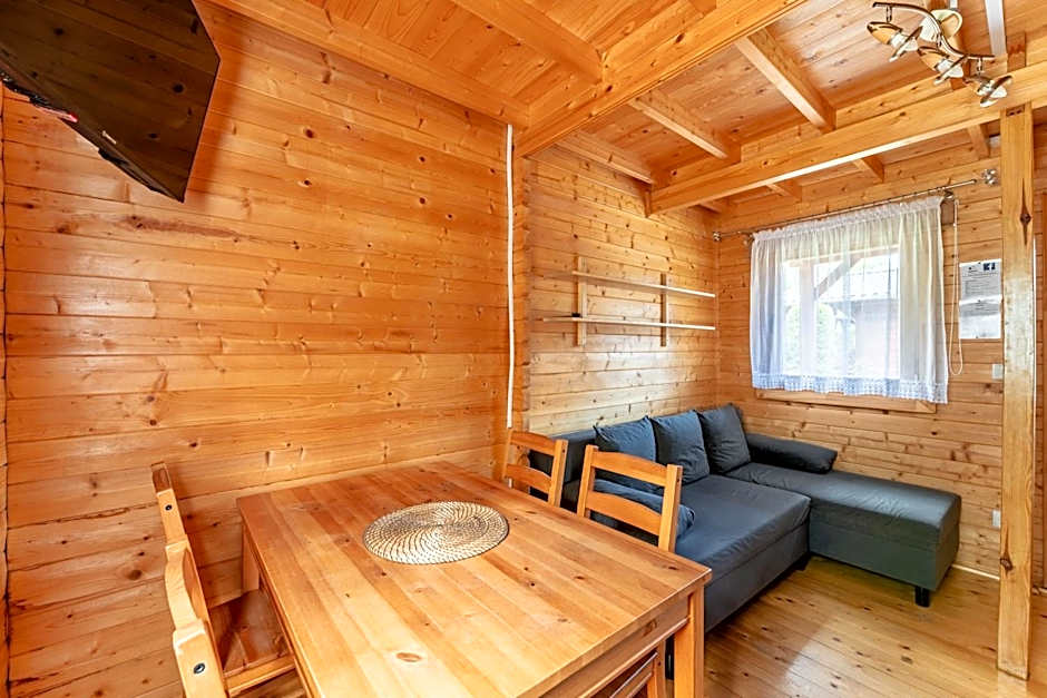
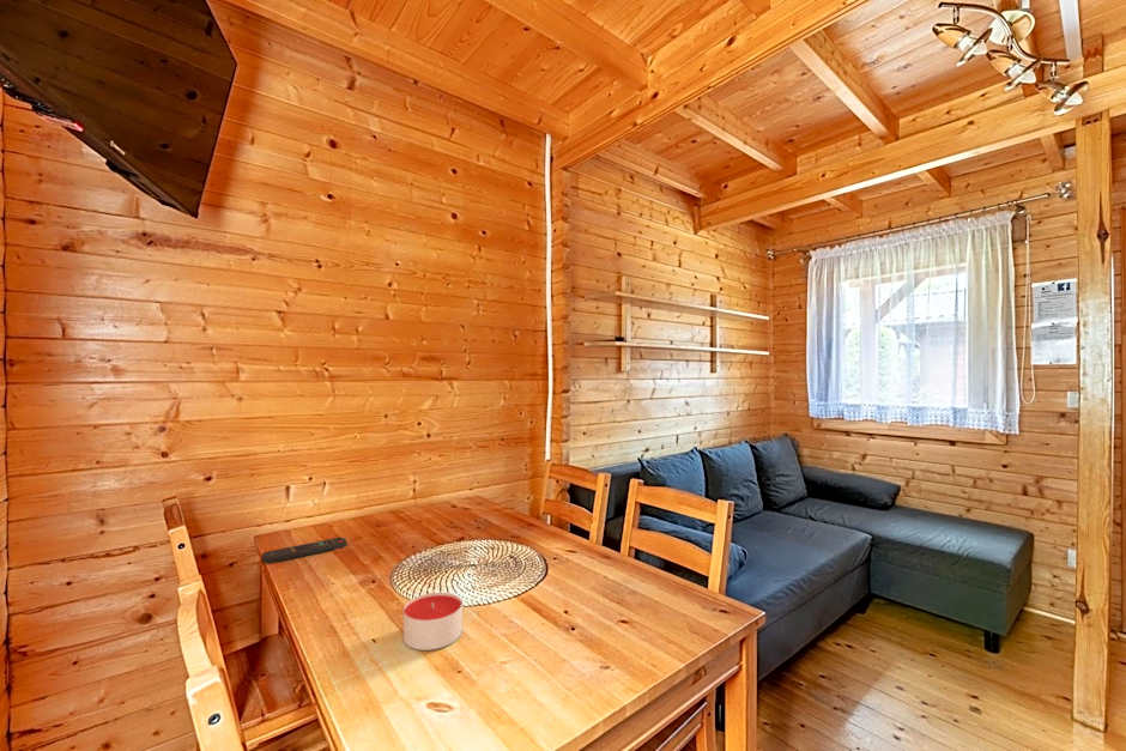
+ candle [402,592,464,652]
+ remote control [261,537,347,564]
